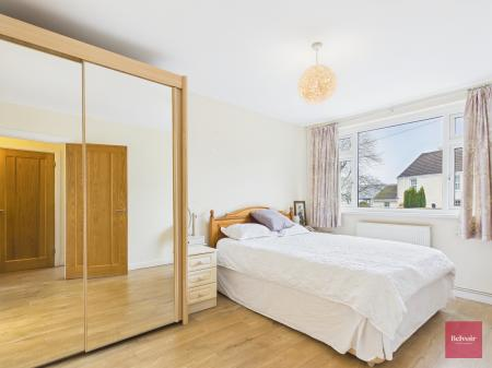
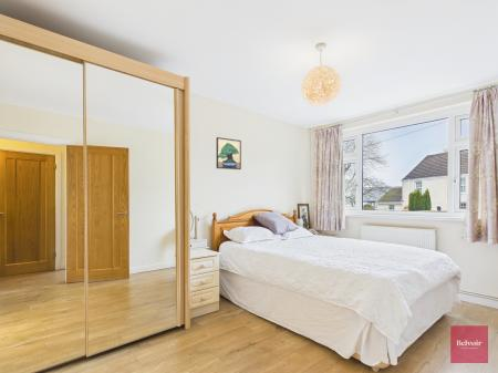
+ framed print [216,136,242,170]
